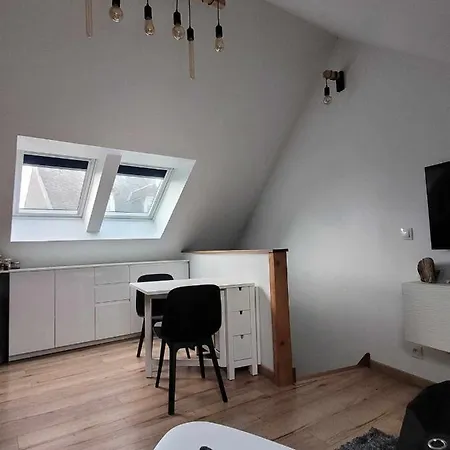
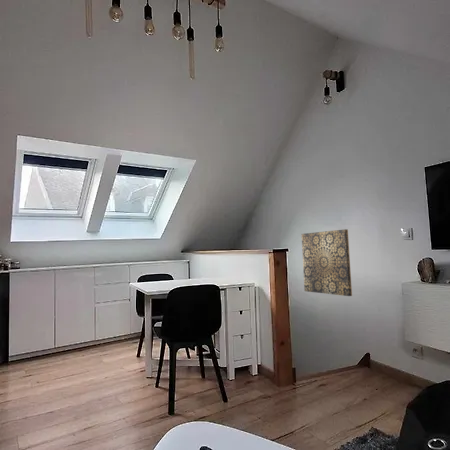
+ wall art [301,228,353,297]
